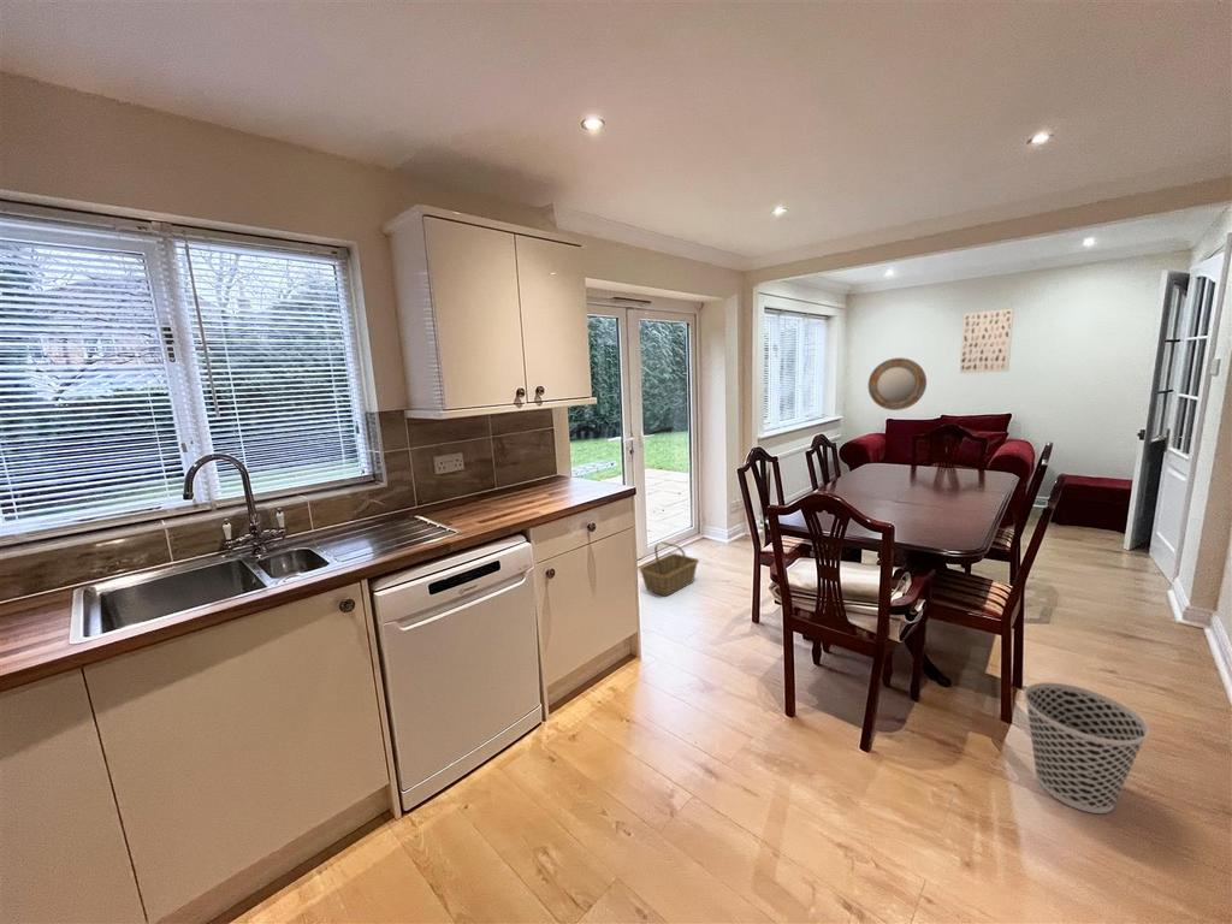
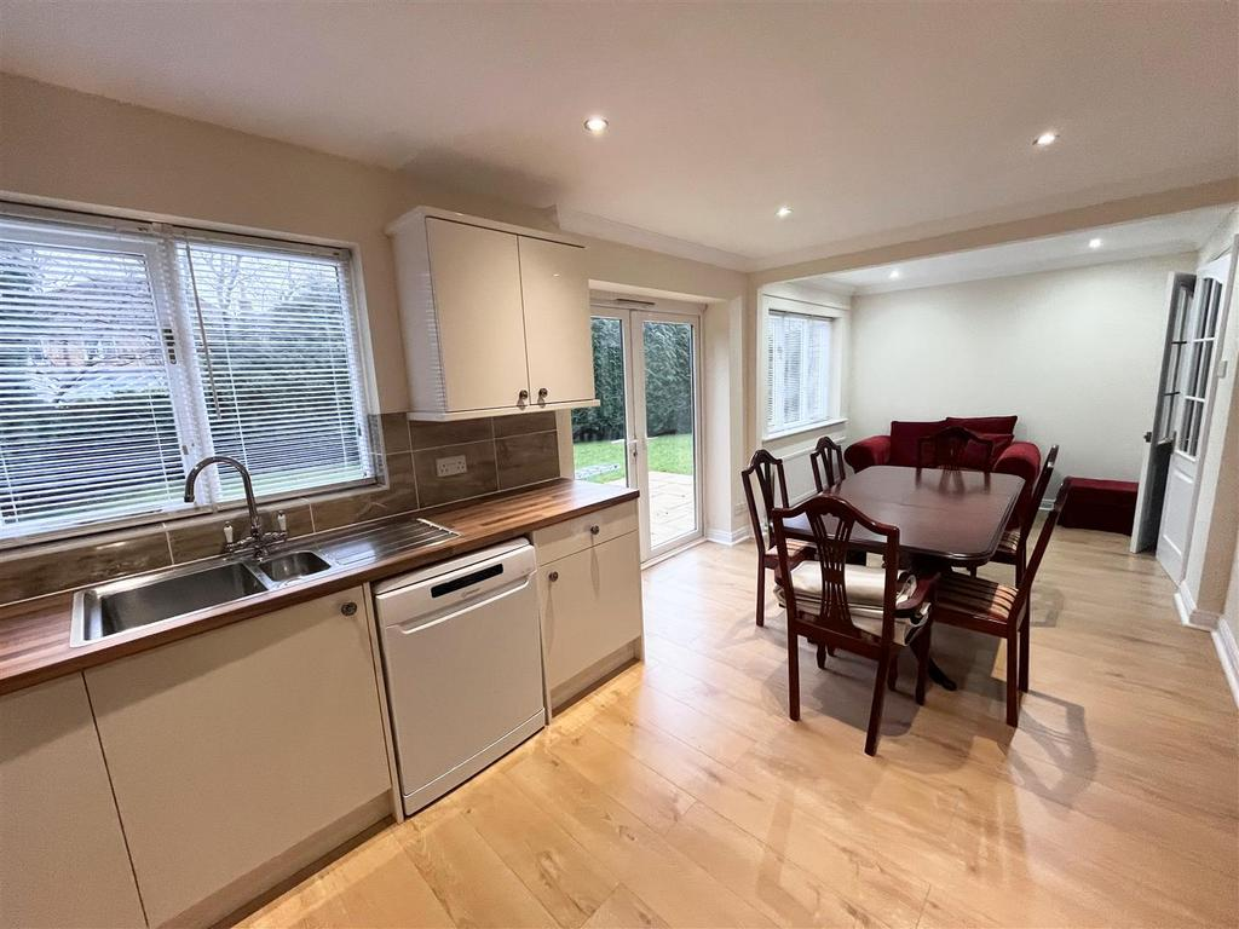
- basket [639,541,700,597]
- wall art [959,307,1014,374]
- home mirror [867,357,928,411]
- wastebasket [1023,681,1150,815]
